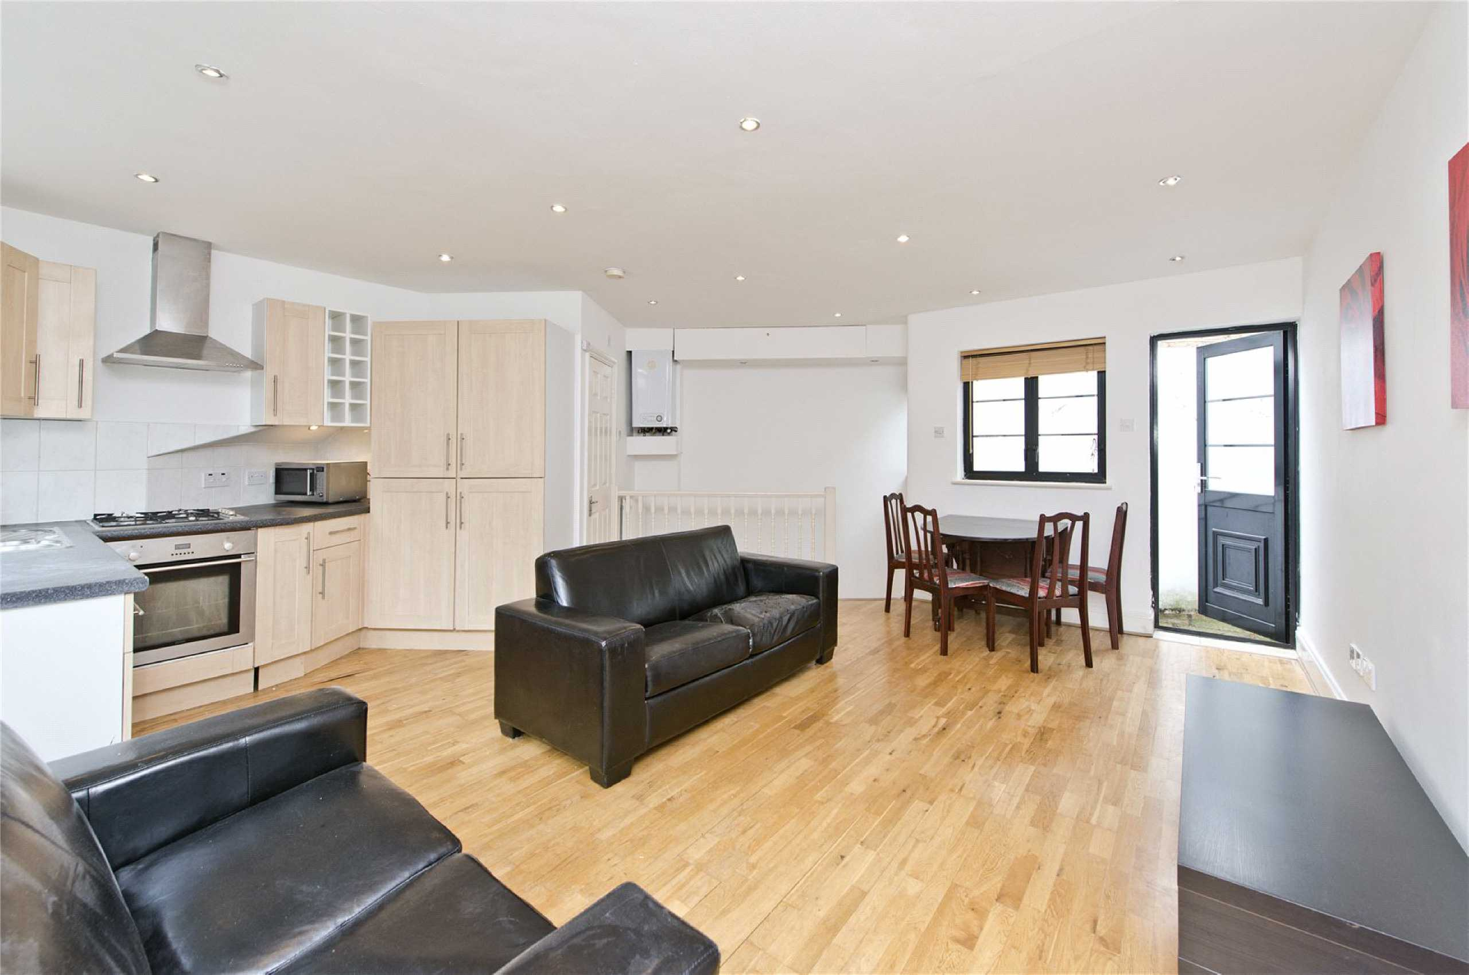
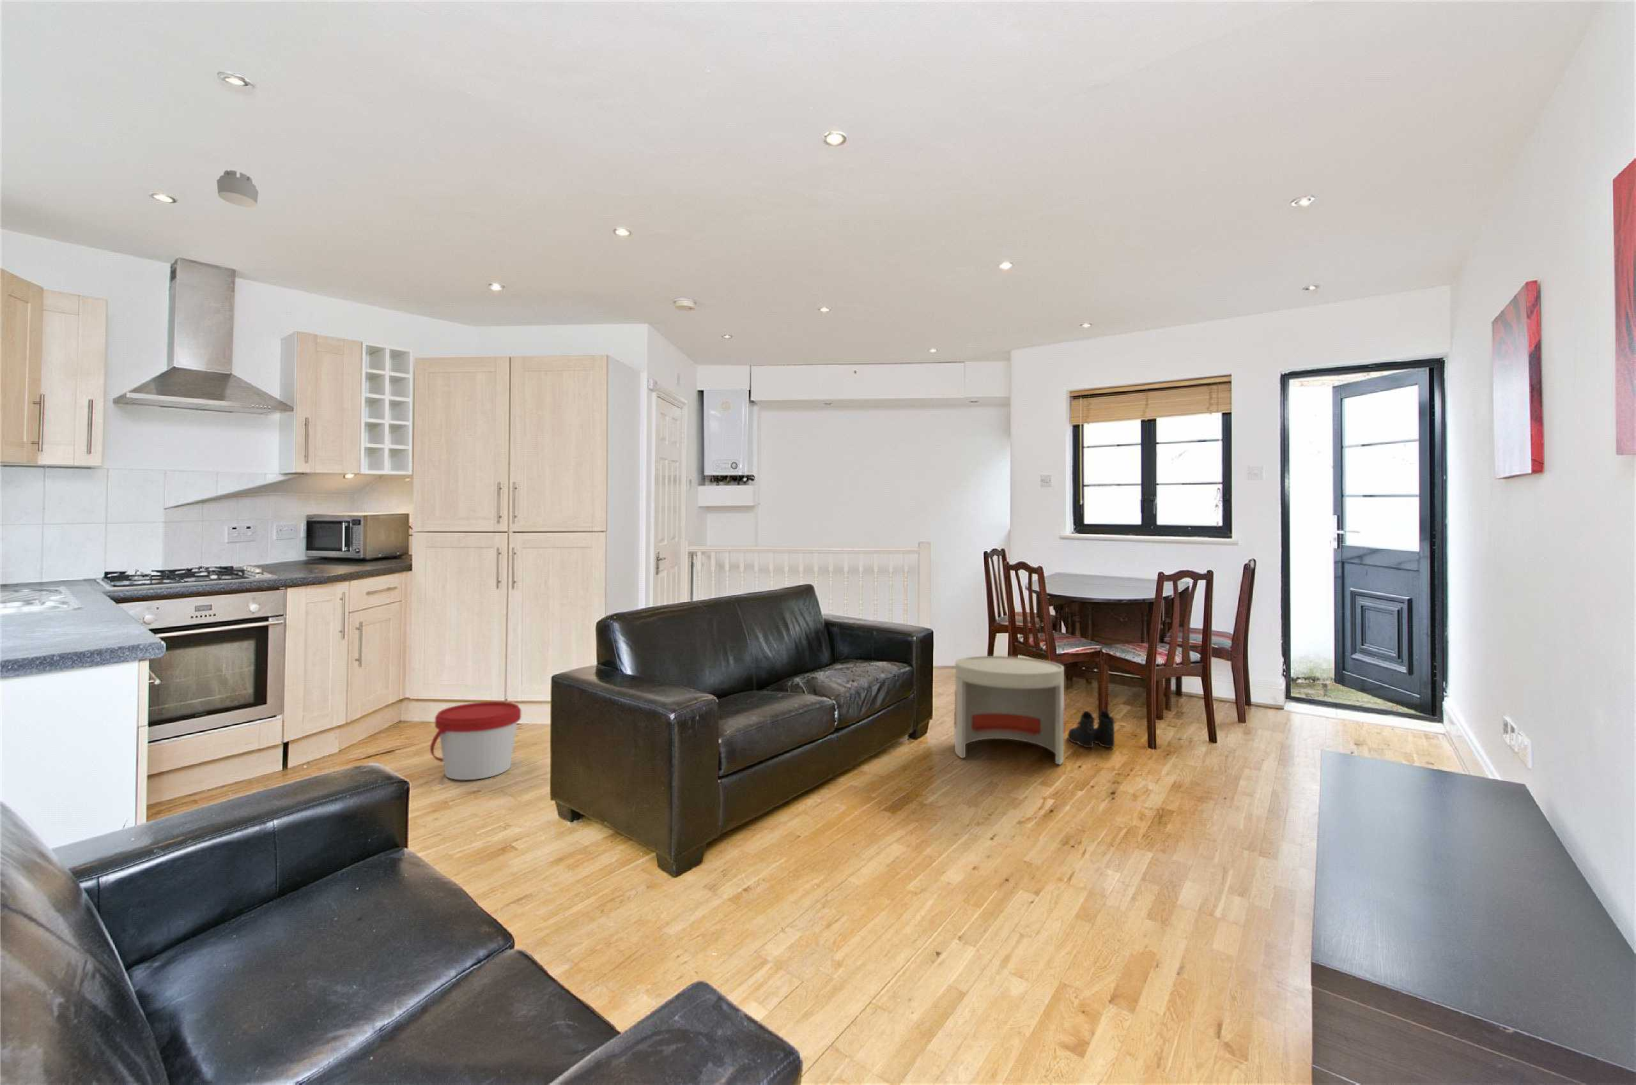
+ bucket [429,701,521,780]
+ smoke detector [216,170,259,208]
+ side table [954,655,1065,765]
+ boots [1068,710,1115,748]
